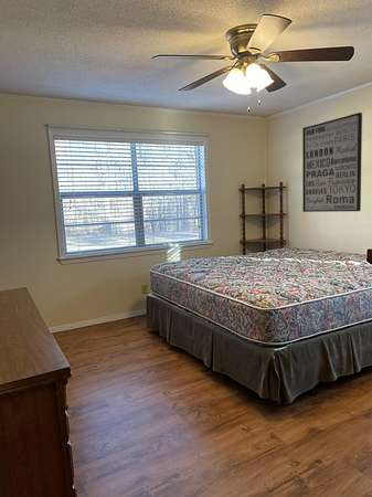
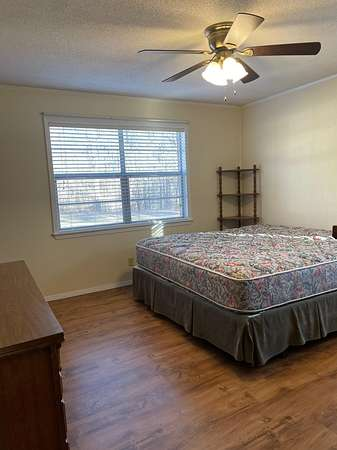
- wall art [301,112,363,213]
